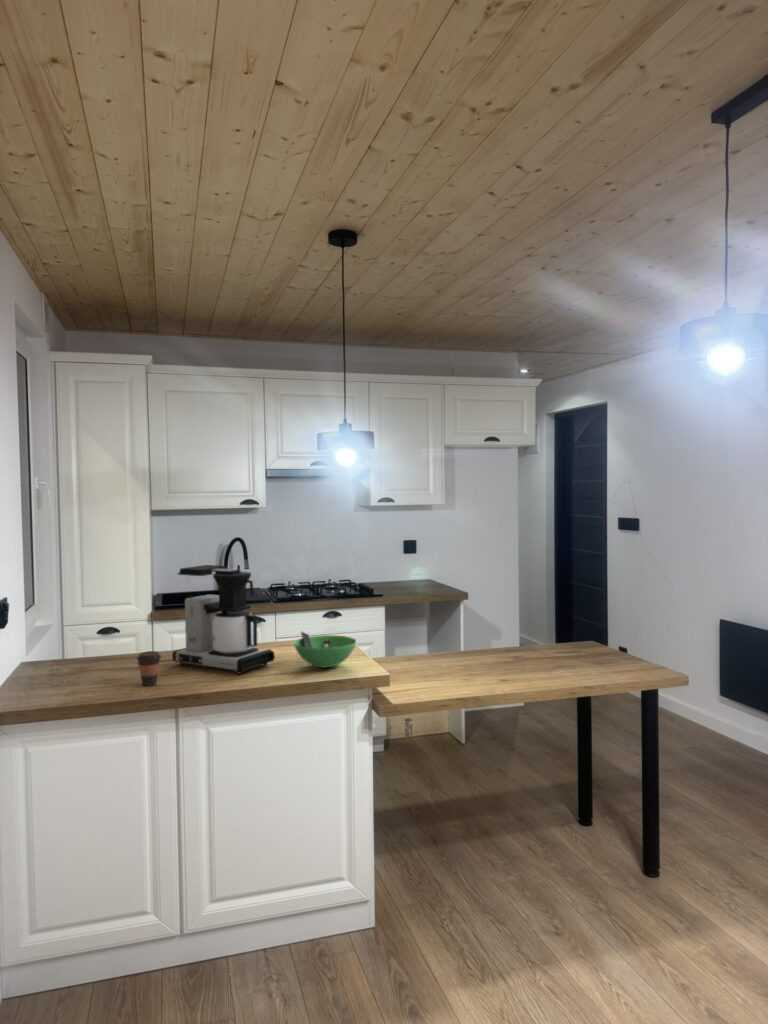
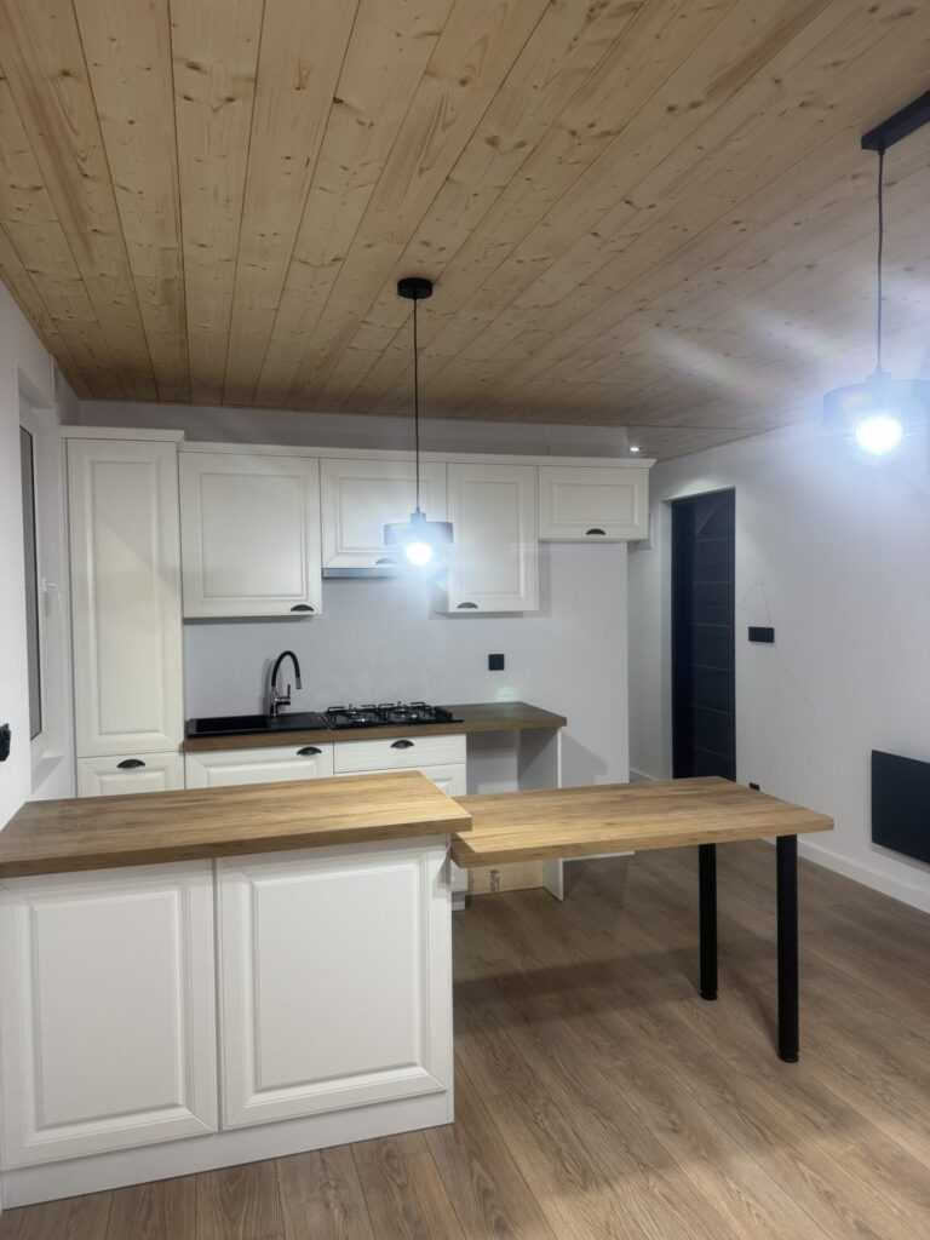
- coffee maker [171,564,275,675]
- bowl [293,630,357,669]
- coffee cup [135,650,162,687]
